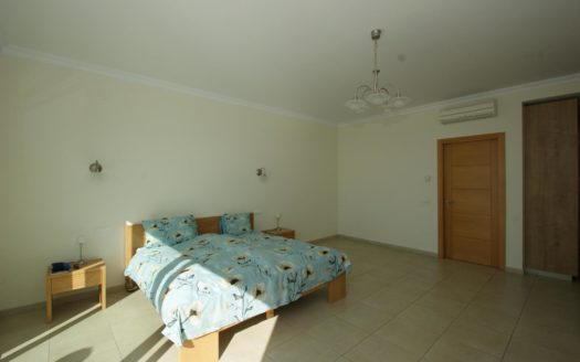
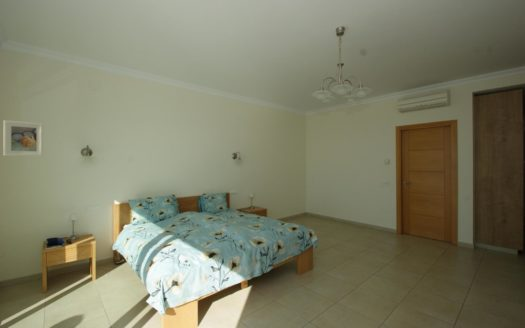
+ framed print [3,119,44,157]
